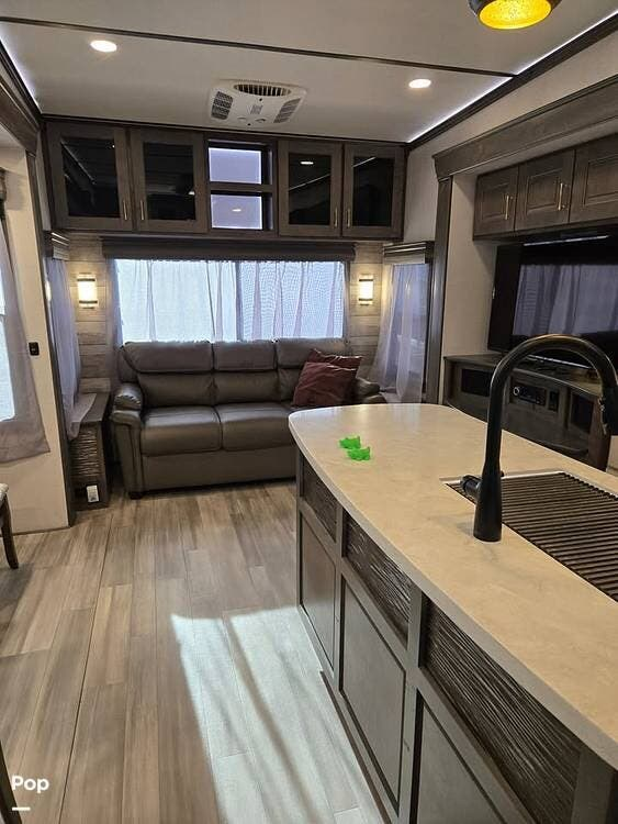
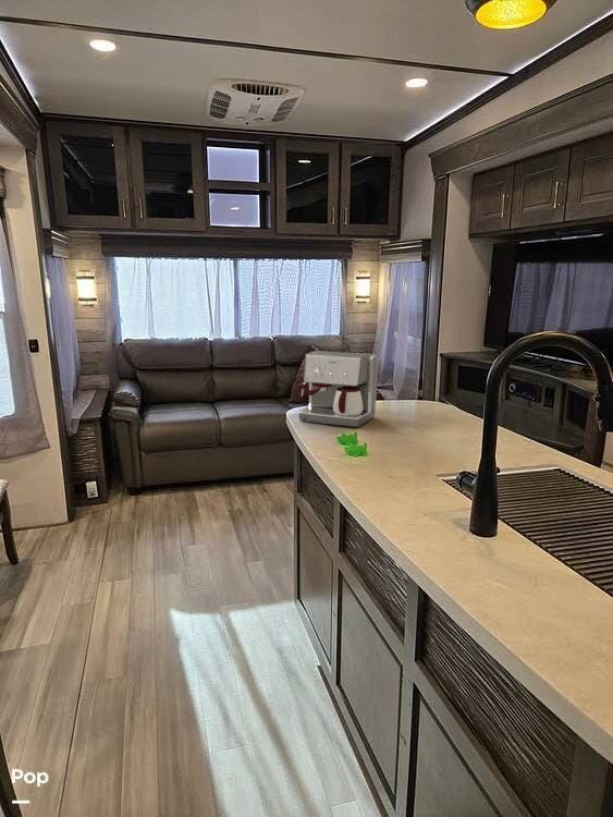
+ coffee maker [298,350,378,428]
